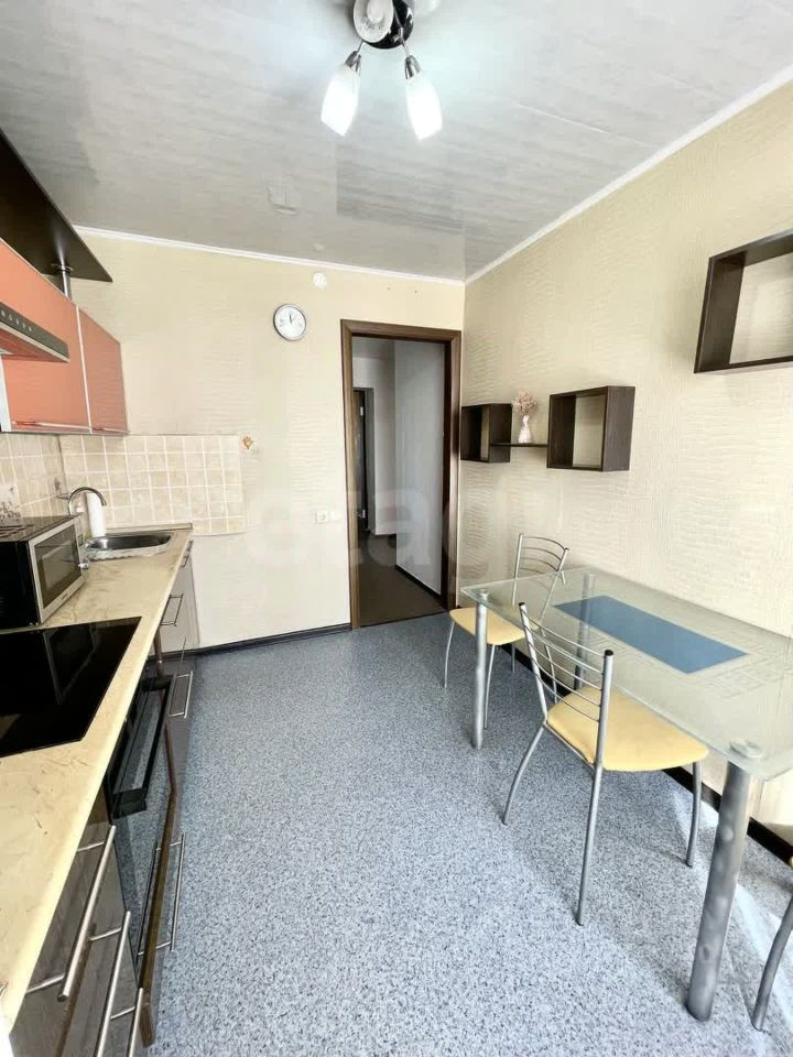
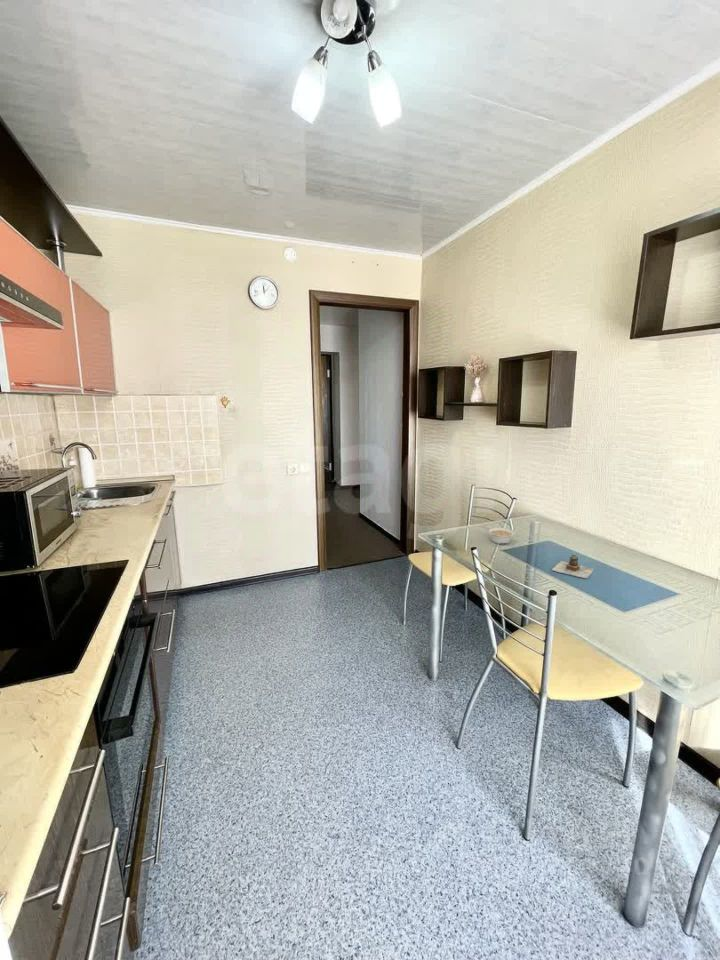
+ legume [487,527,515,545]
+ teapot [551,554,595,579]
